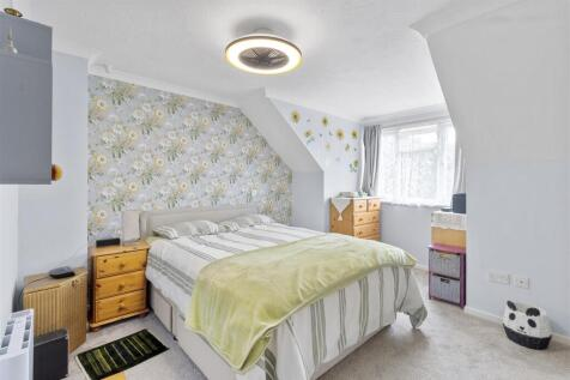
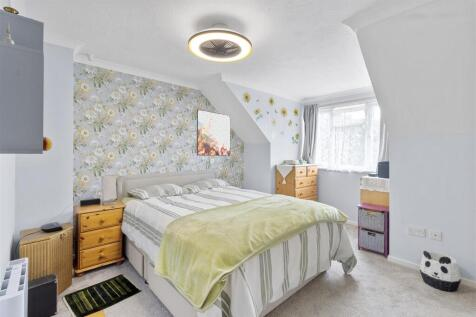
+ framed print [196,108,232,157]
